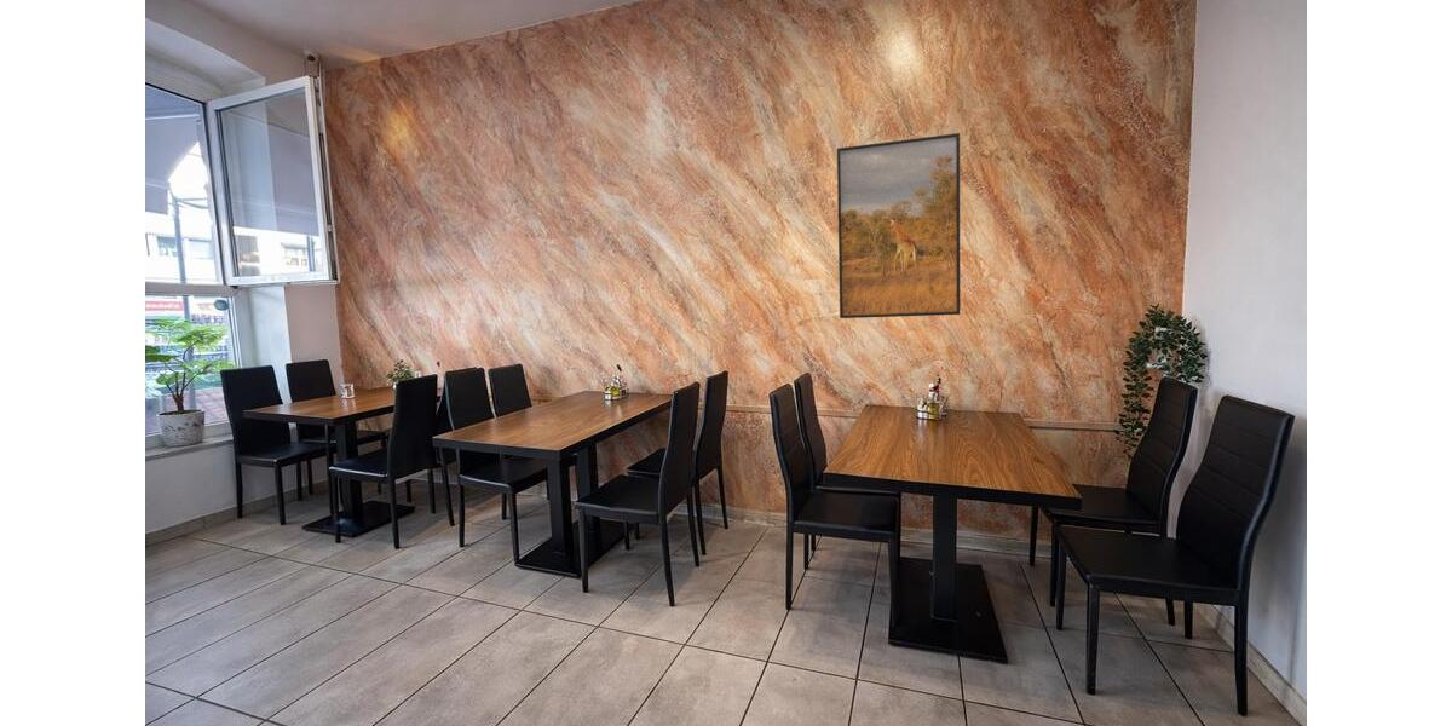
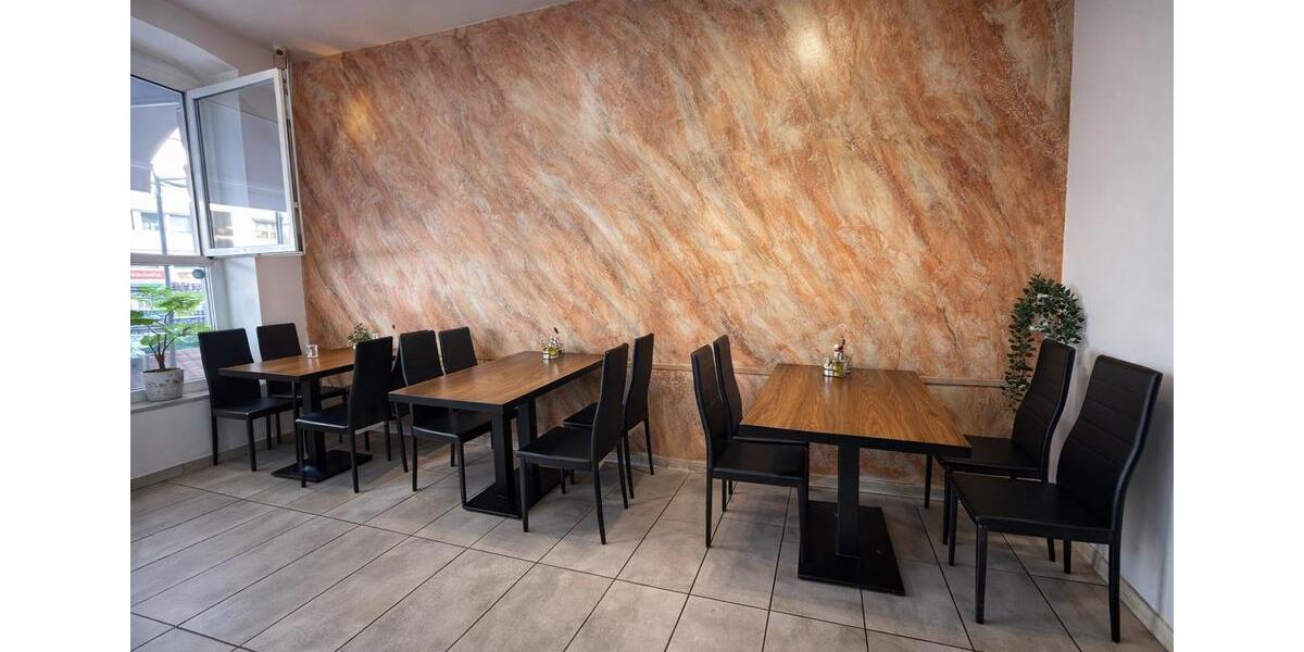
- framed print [836,132,961,319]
